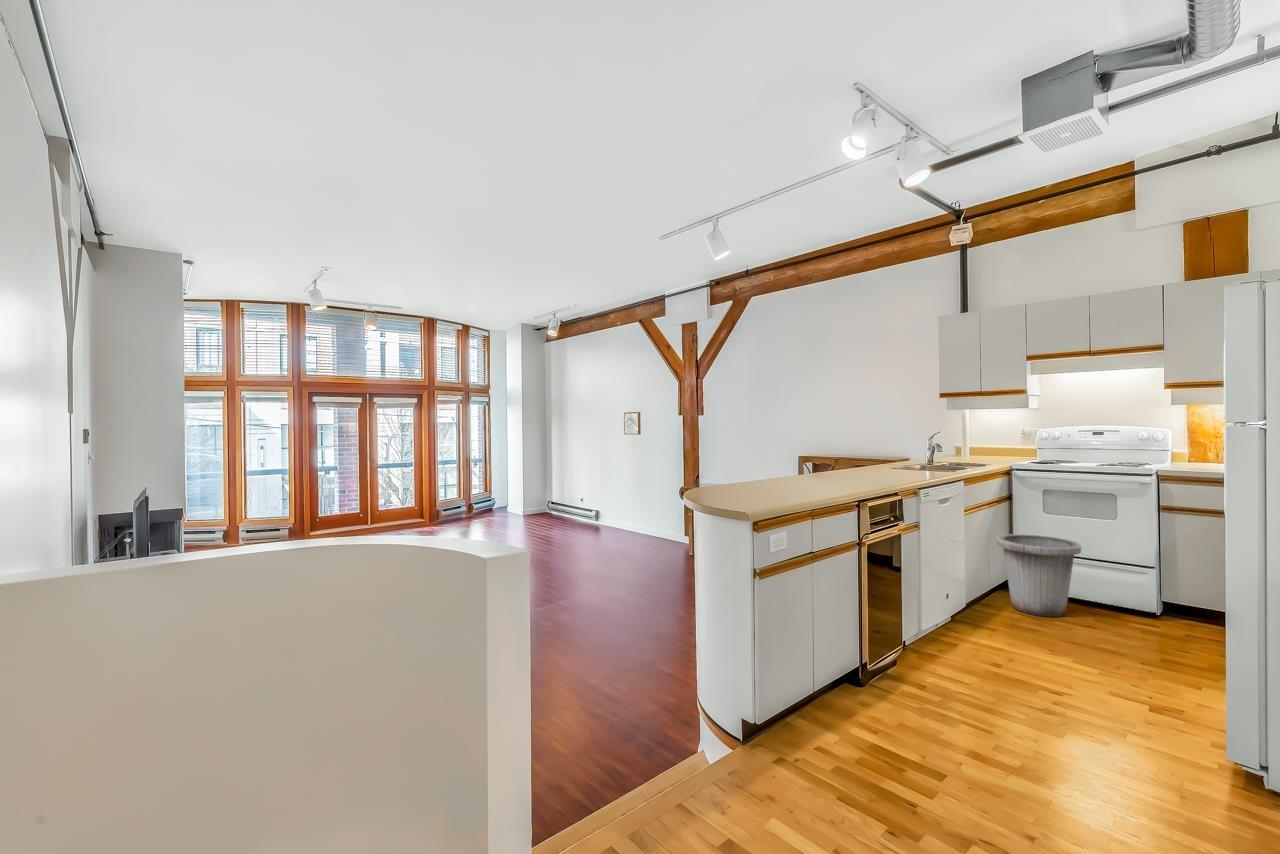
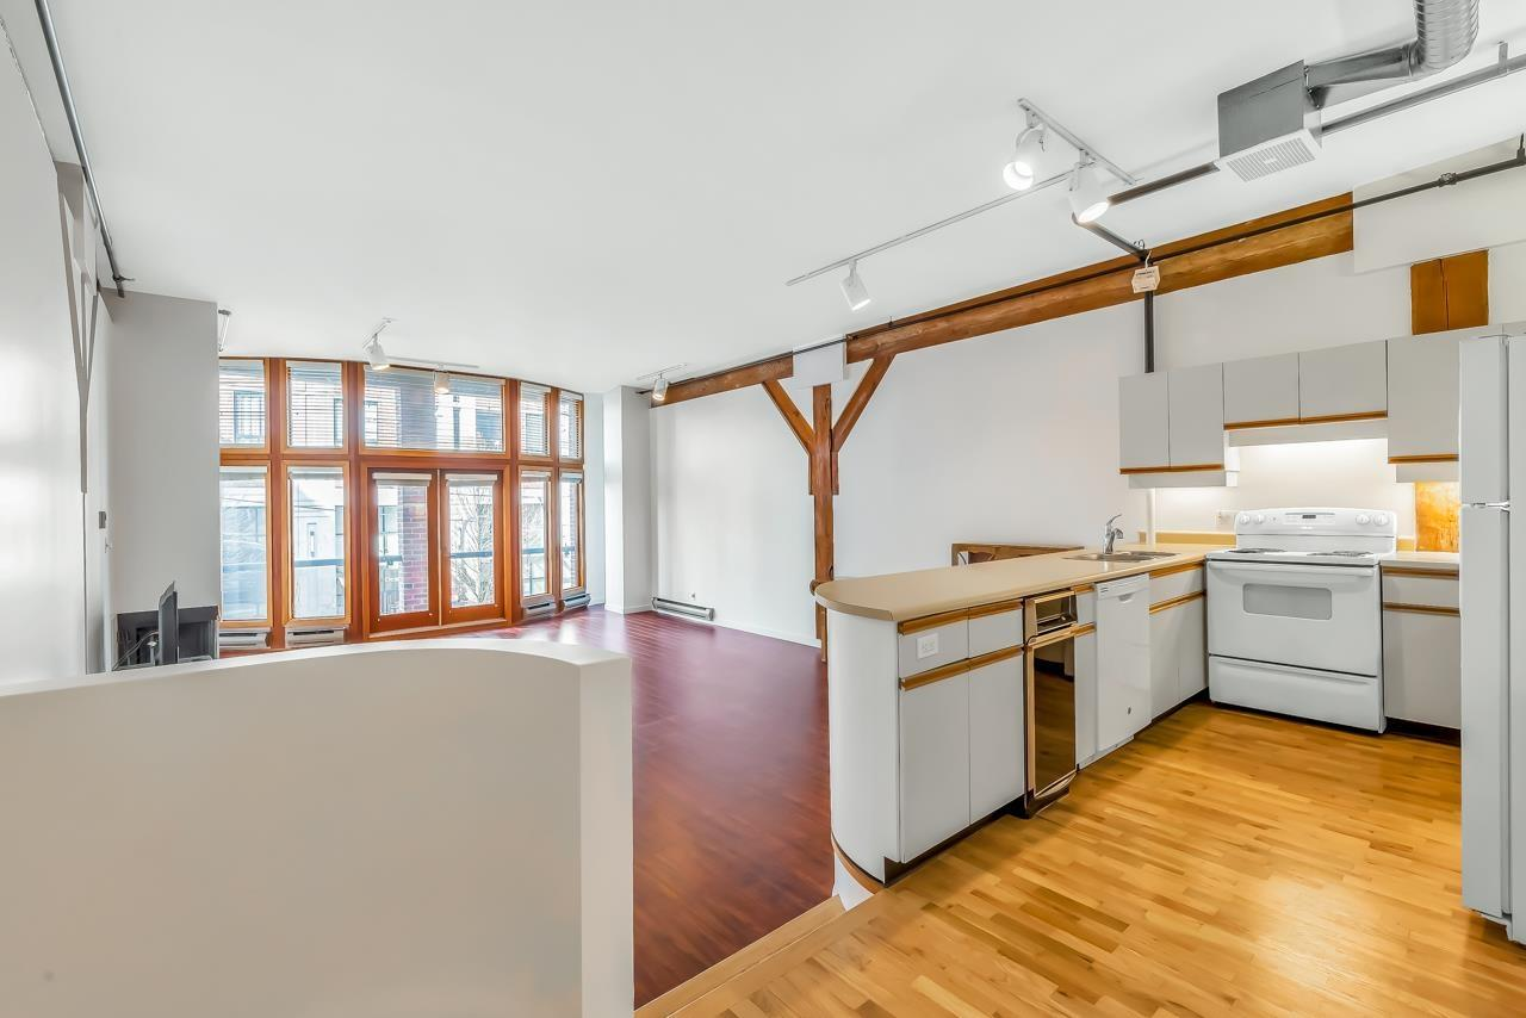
- trash can [996,533,1082,618]
- wall art [623,411,642,435]
